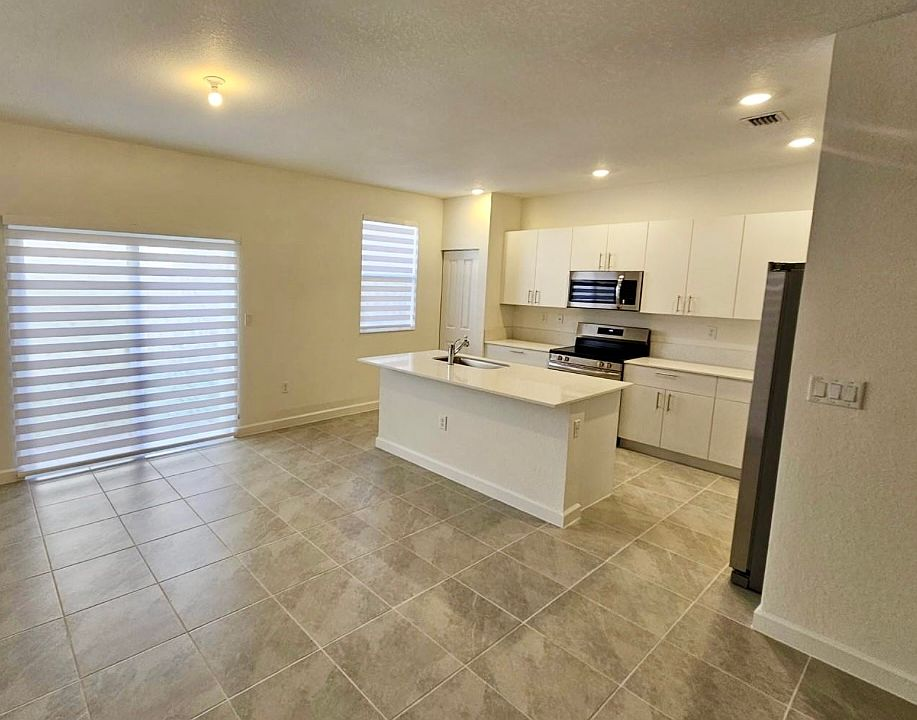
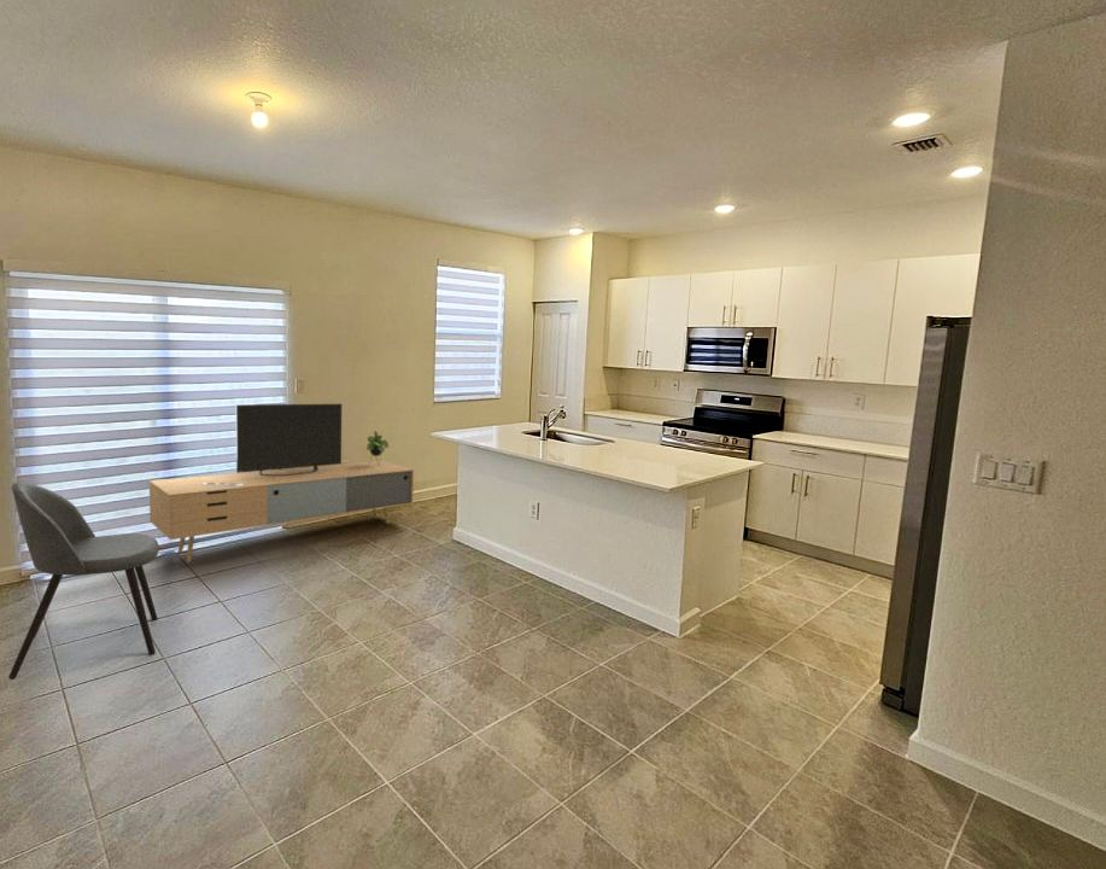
+ media console [148,402,415,564]
+ dining chair [7,482,160,681]
